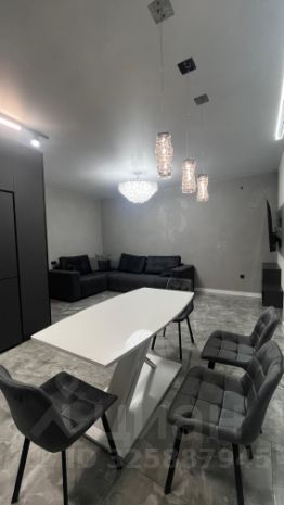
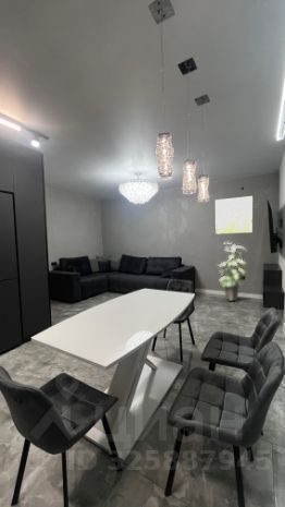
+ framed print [214,194,253,236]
+ indoor plant [215,241,249,302]
